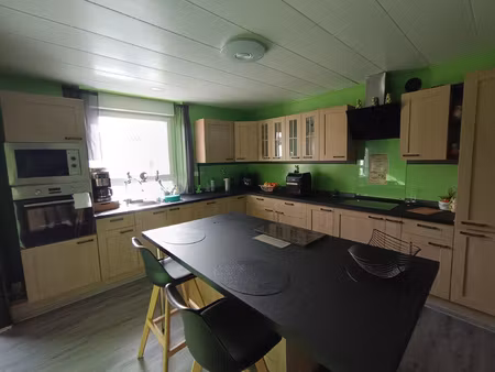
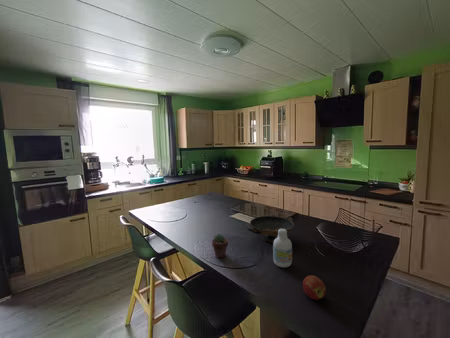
+ apple [302,275,327,301]
+ bottle [272,229,293,268]
+ decorative bowl [246,215,295,244]
+ potted succulent [211,233,229,259]
